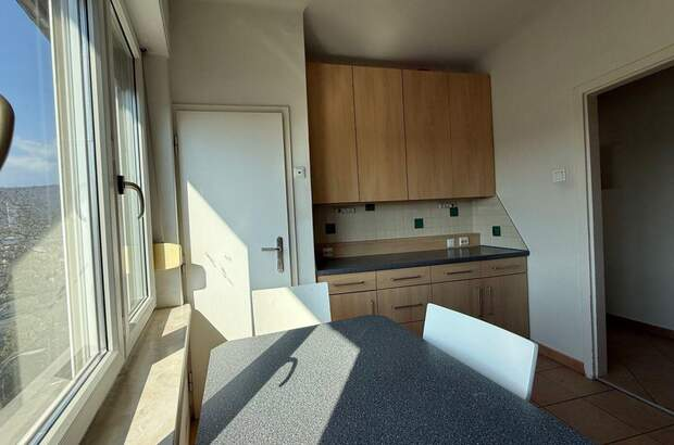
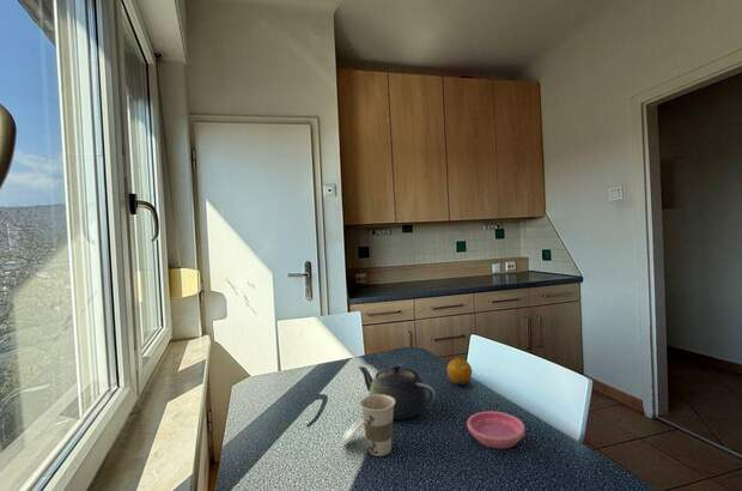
+ saucer [466,410,527,449]
+ cup [340,394,395,457]
+ fruit [446,357,473,387]
+ teapot [358,363,437,420]
